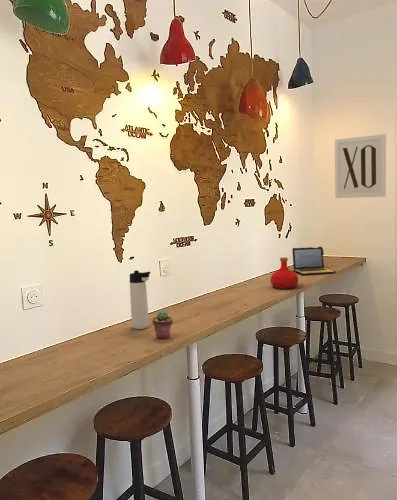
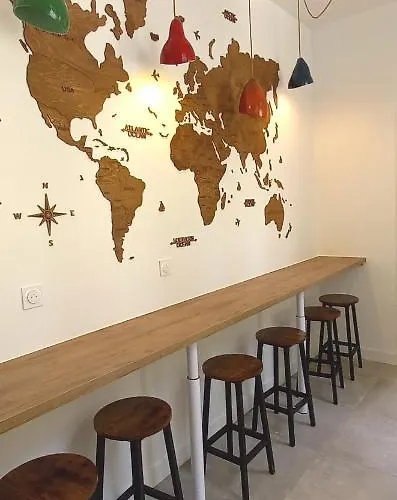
- potted succulent [152,310,174,340]
- laptop [291,246,337,276]
- bottle [269,256,299,290]
- thermos bottle [129,269,151,330]
- wall art [334,133,387,199]
